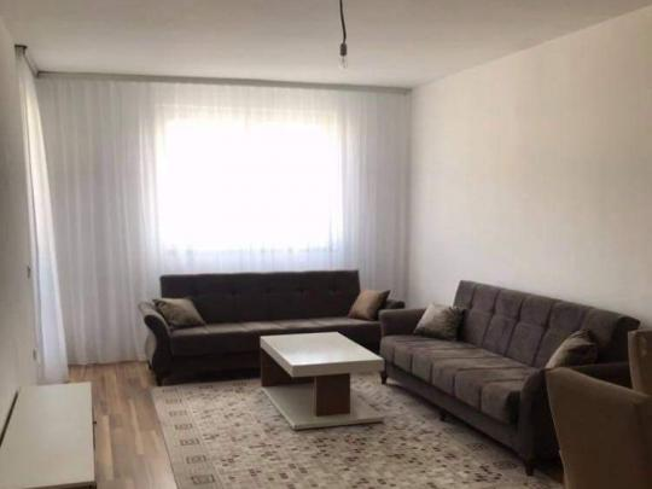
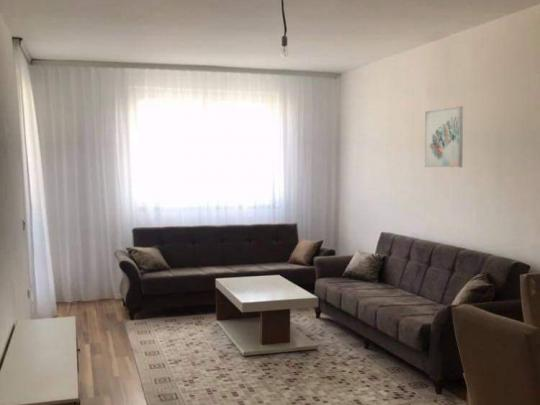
+ wall art [424,105,464,168]
